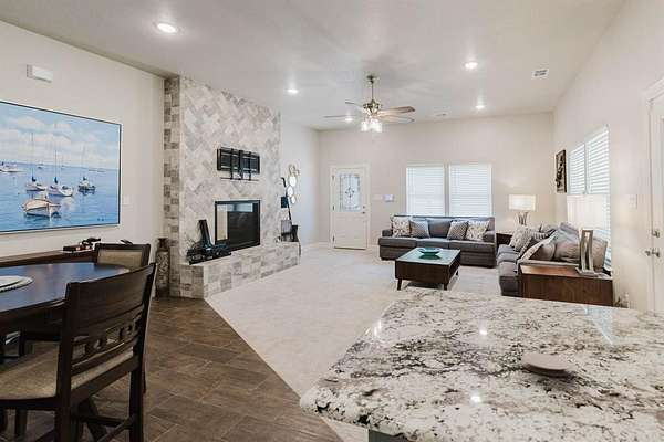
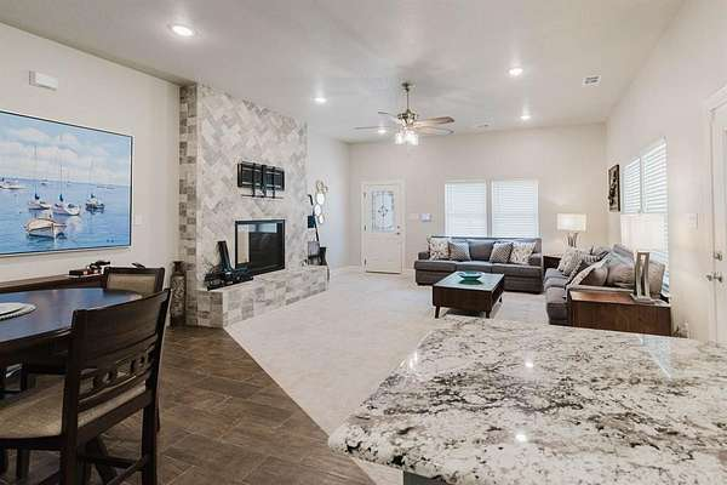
- coaster [520,352,573,377]
